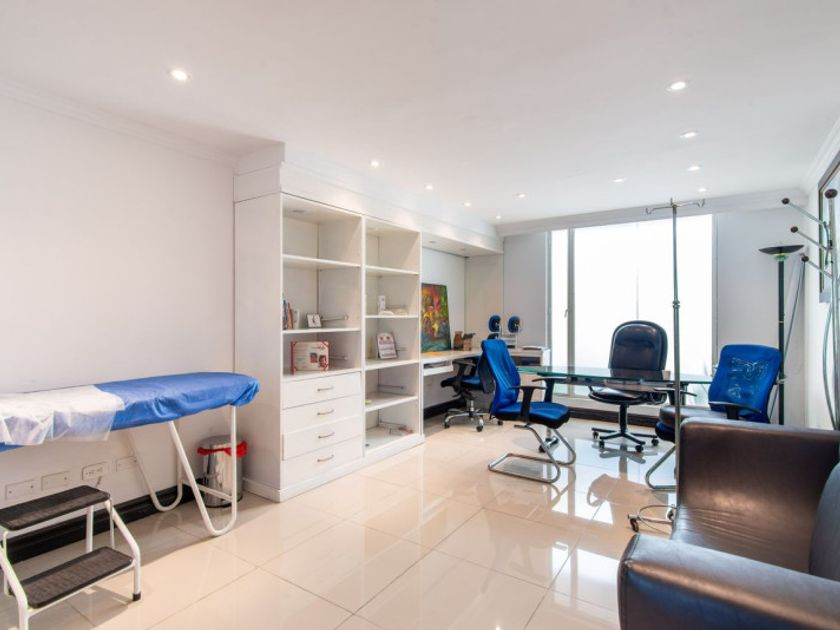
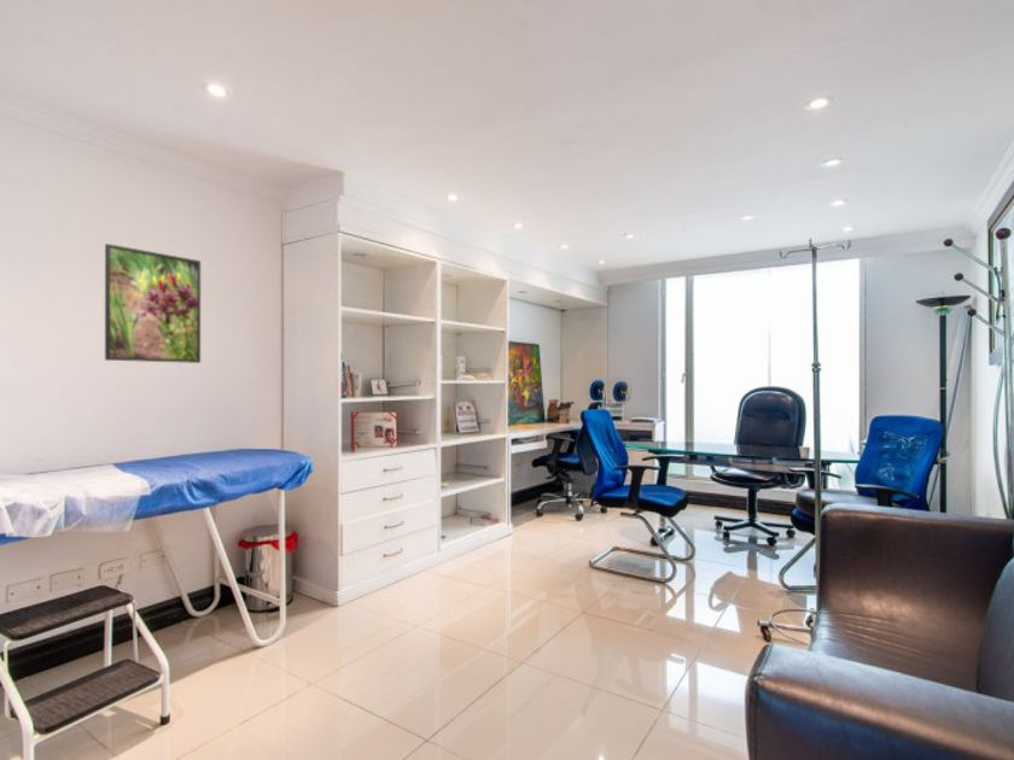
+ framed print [104,242,202,364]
